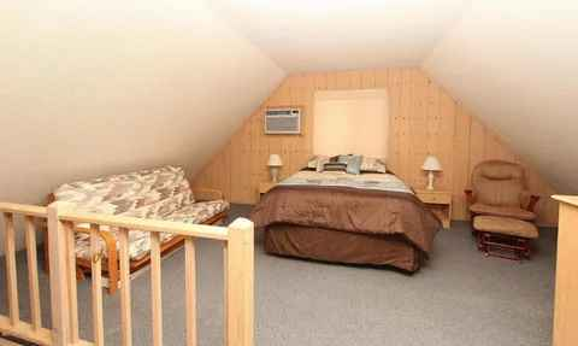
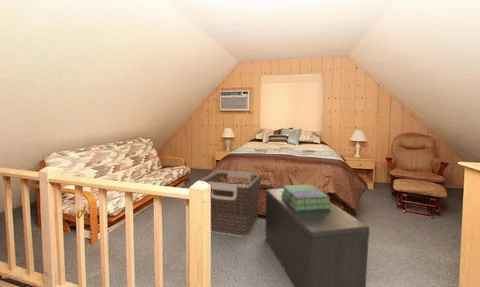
+ bench [265,187,371,287]
+ clothes hamper [199,169,262,238]
+ stack of books [281,184,332,211]
